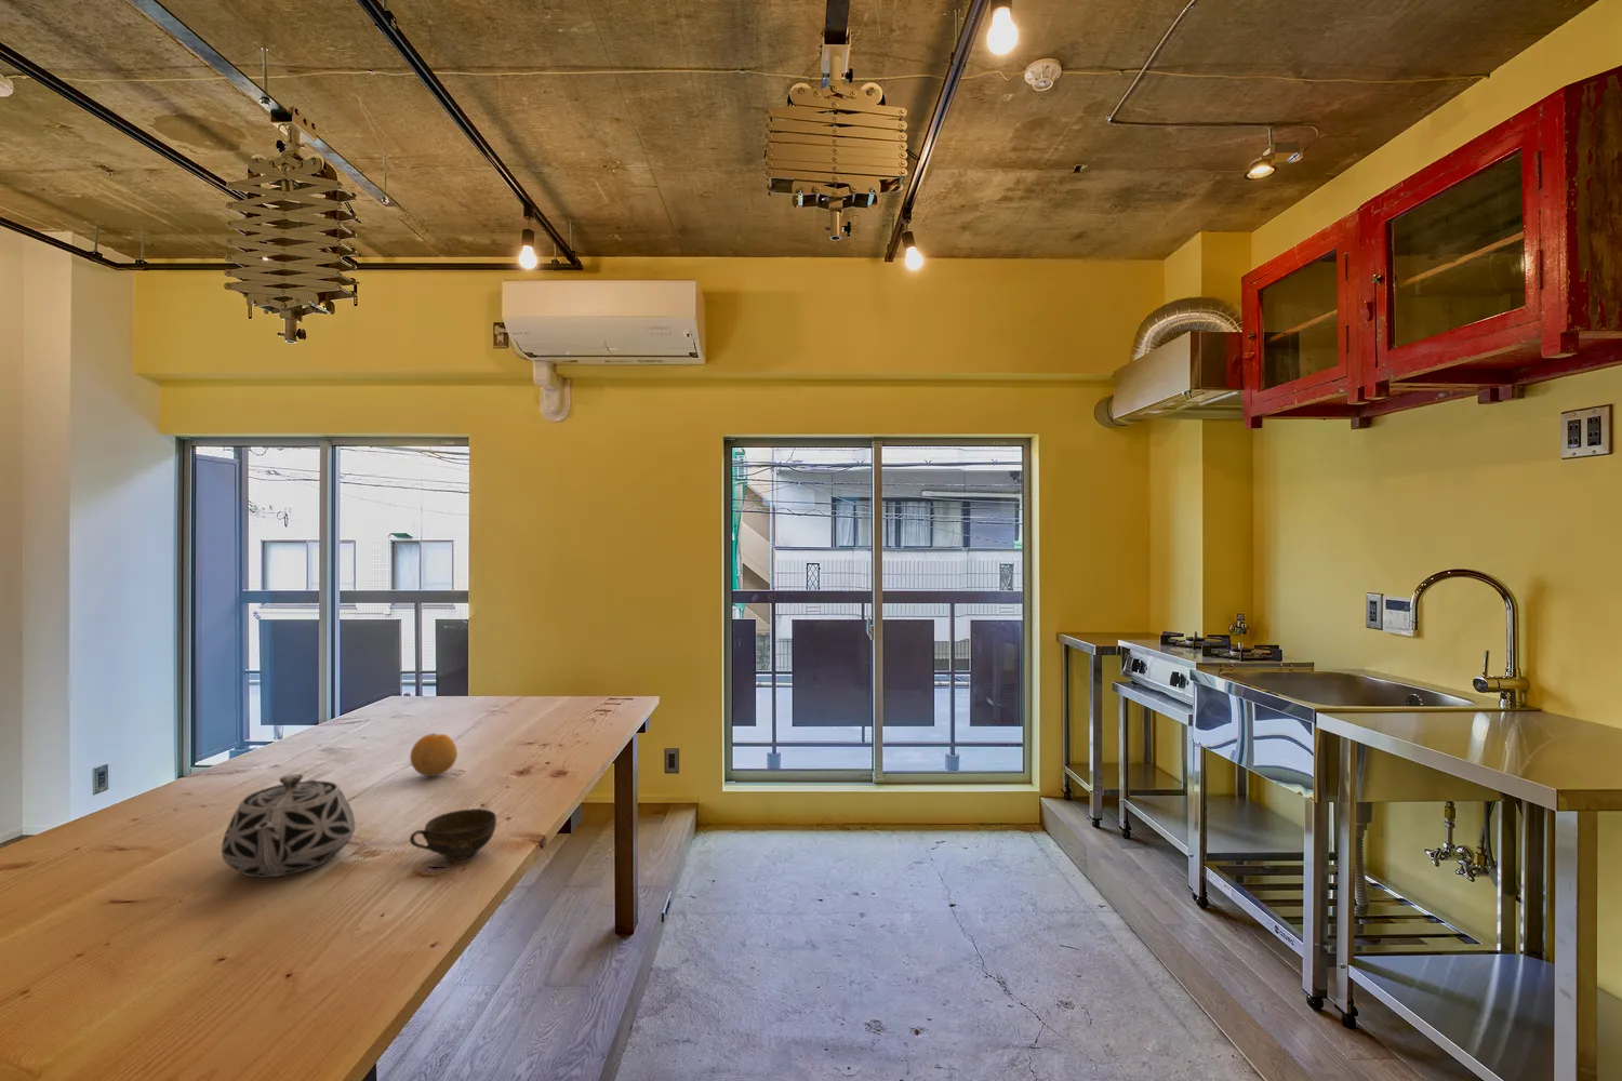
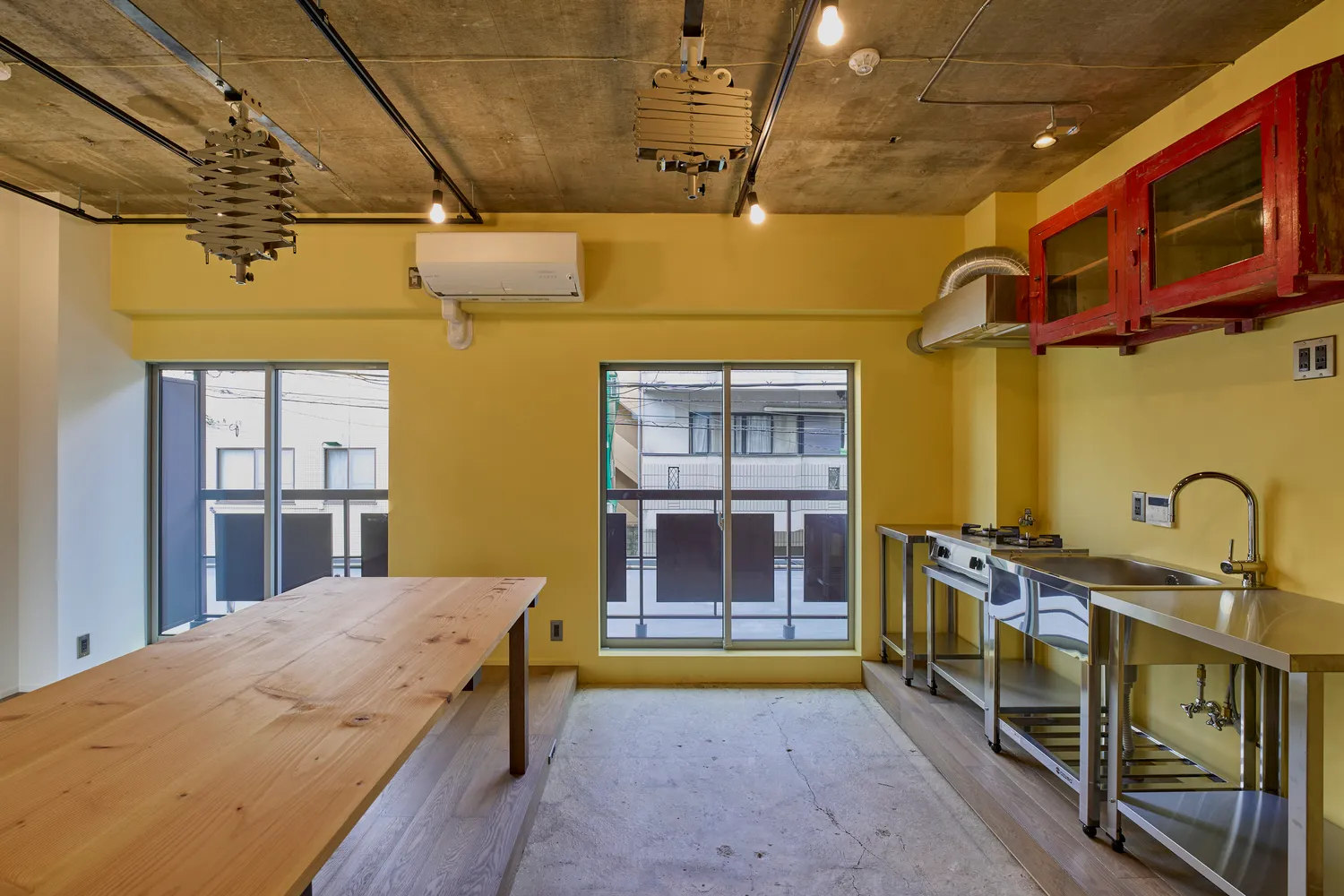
- fruit [409,732,459,777]
- teapot [221,773,356,878]
- cup [409,807,497,860]
